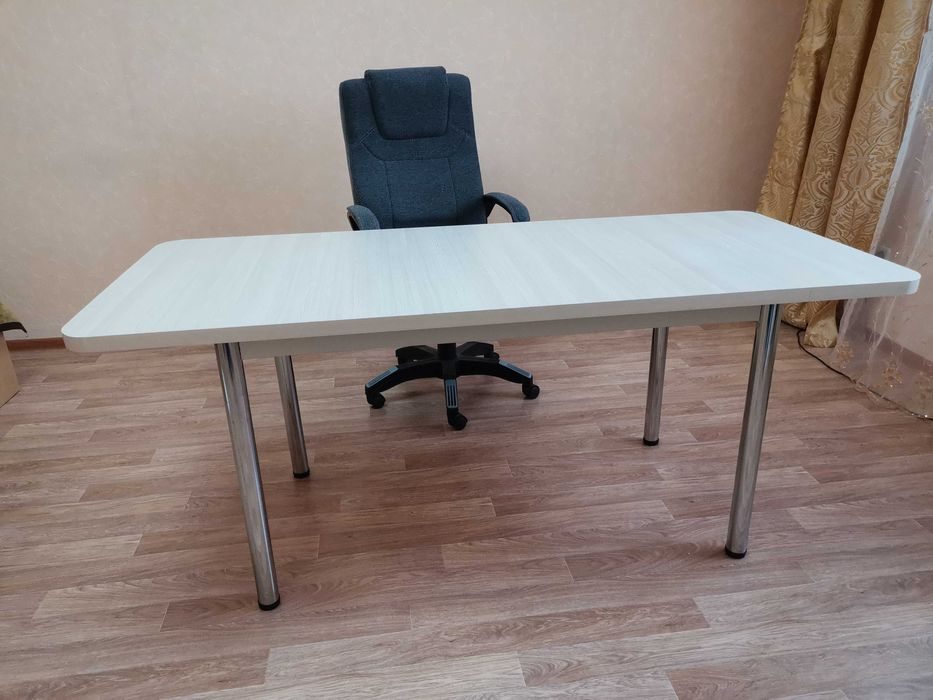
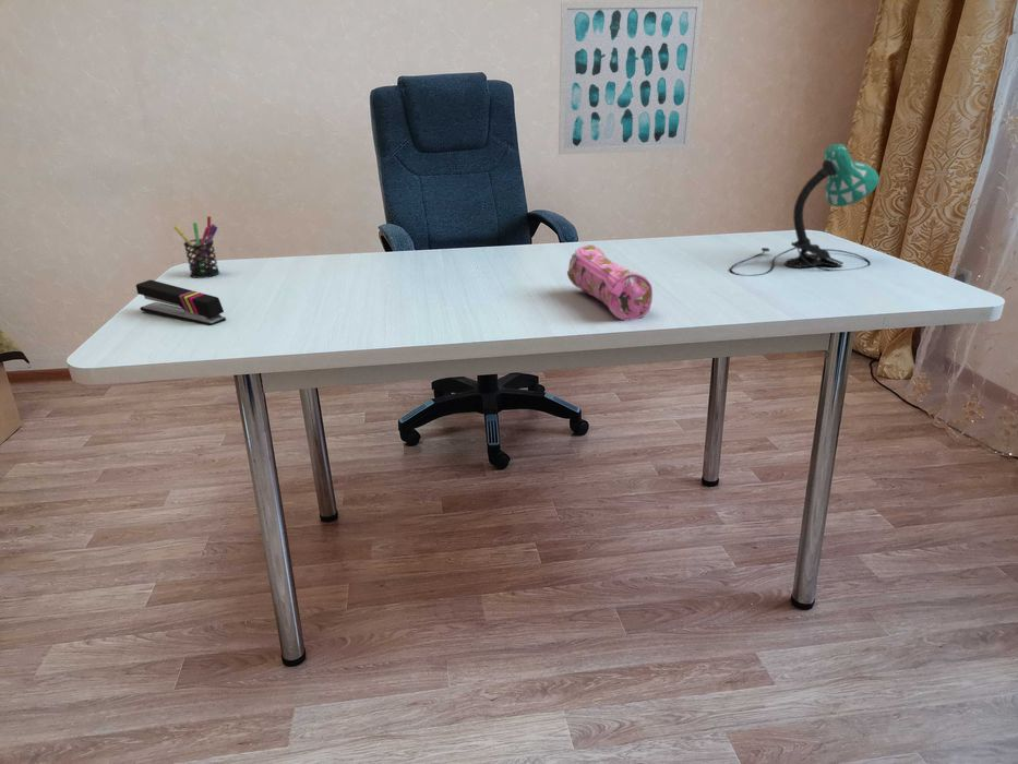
+ wall art [558,0,704,155]
+ pencil case [566,243,654,321]
+ desk lamp [729,143,881,277]
+ stapler [135,279,227,326]
+ pen holder [172,215,220,279]
